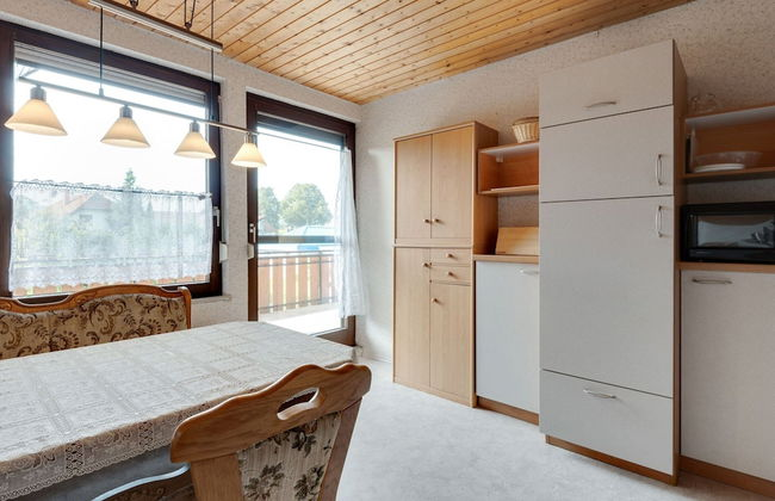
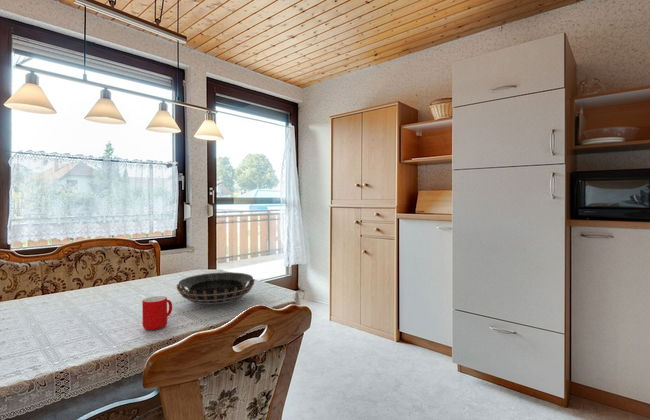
+ cup [141,295,173,331]
+ decorative bowl [176,271,256,305]
